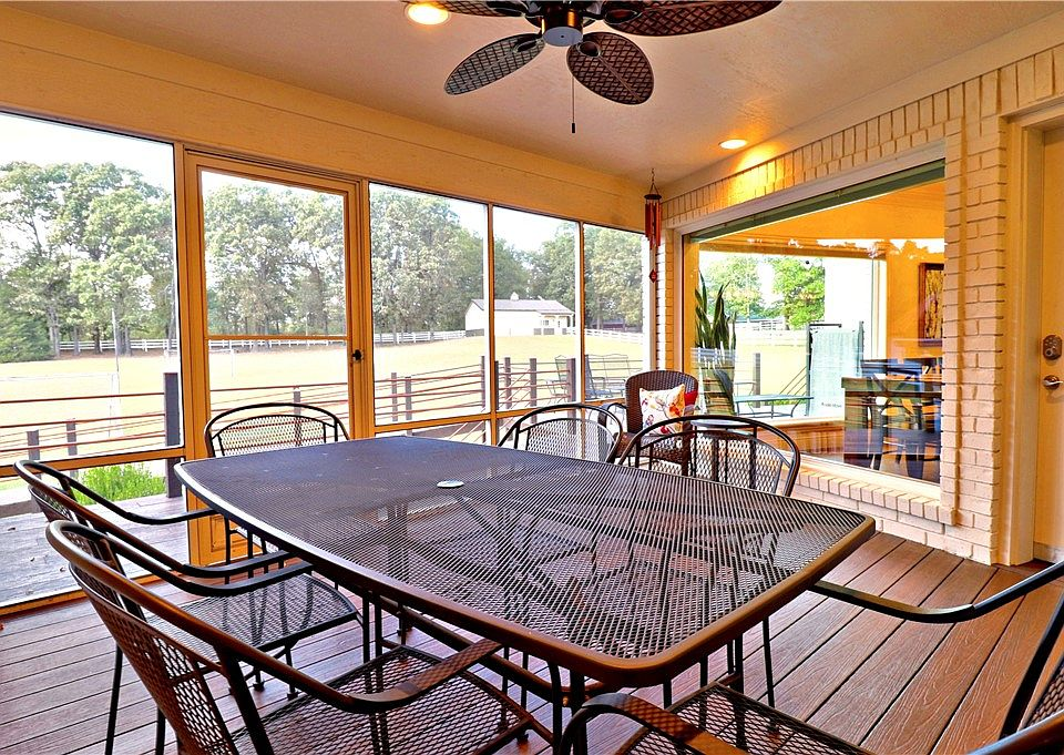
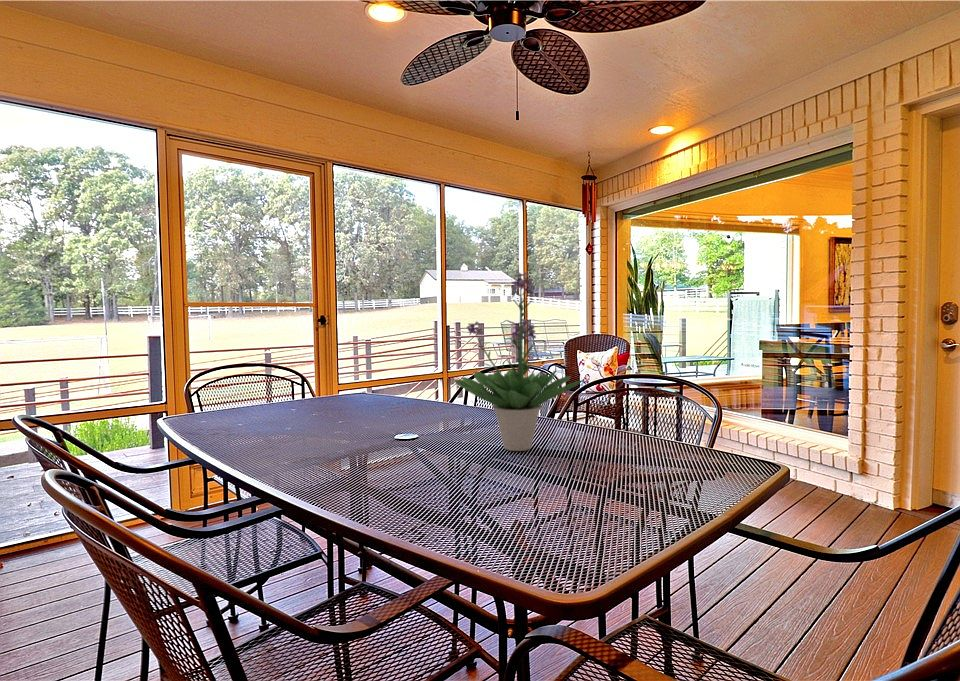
+ potted plant [453,271,585,452]
